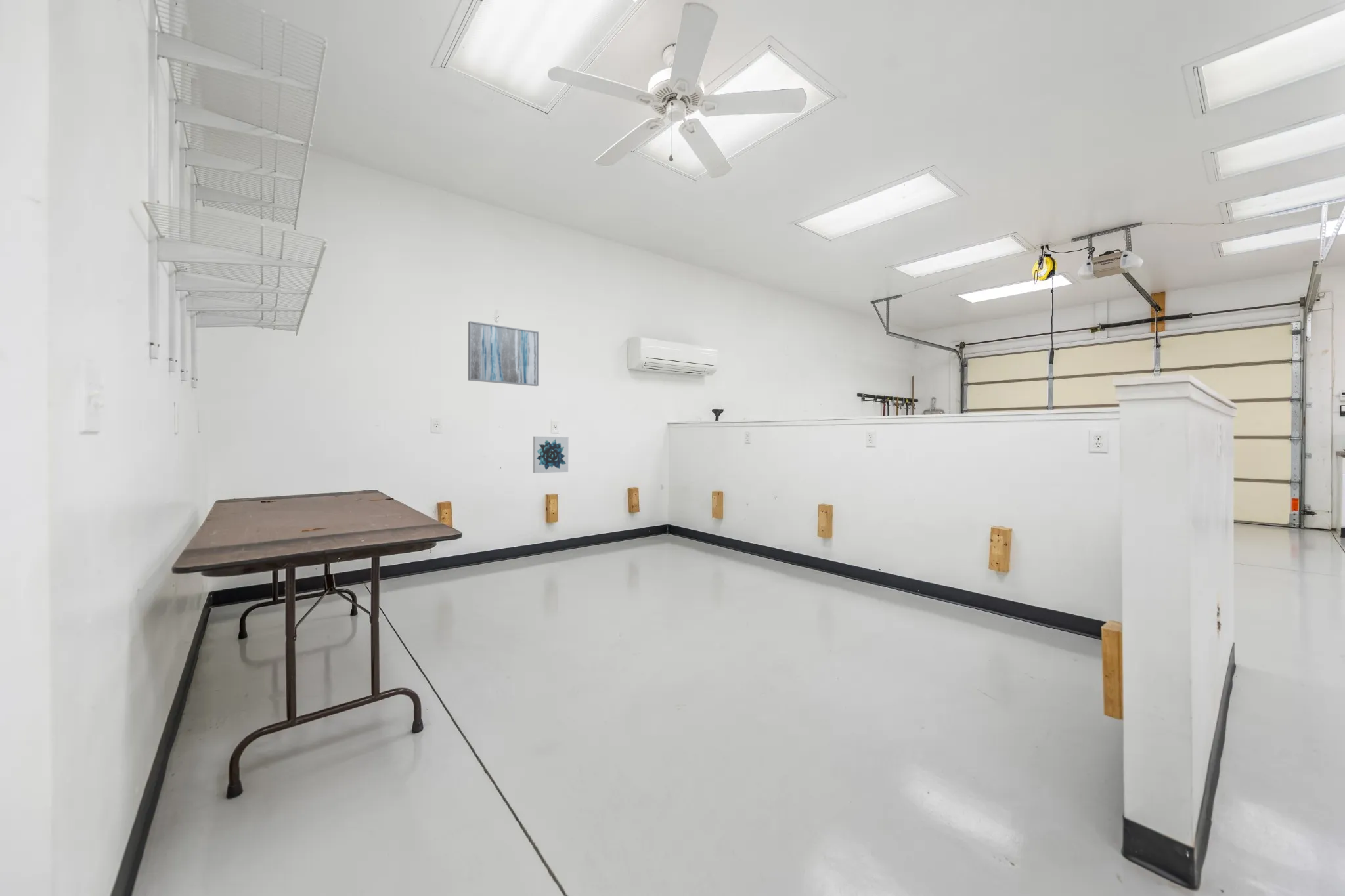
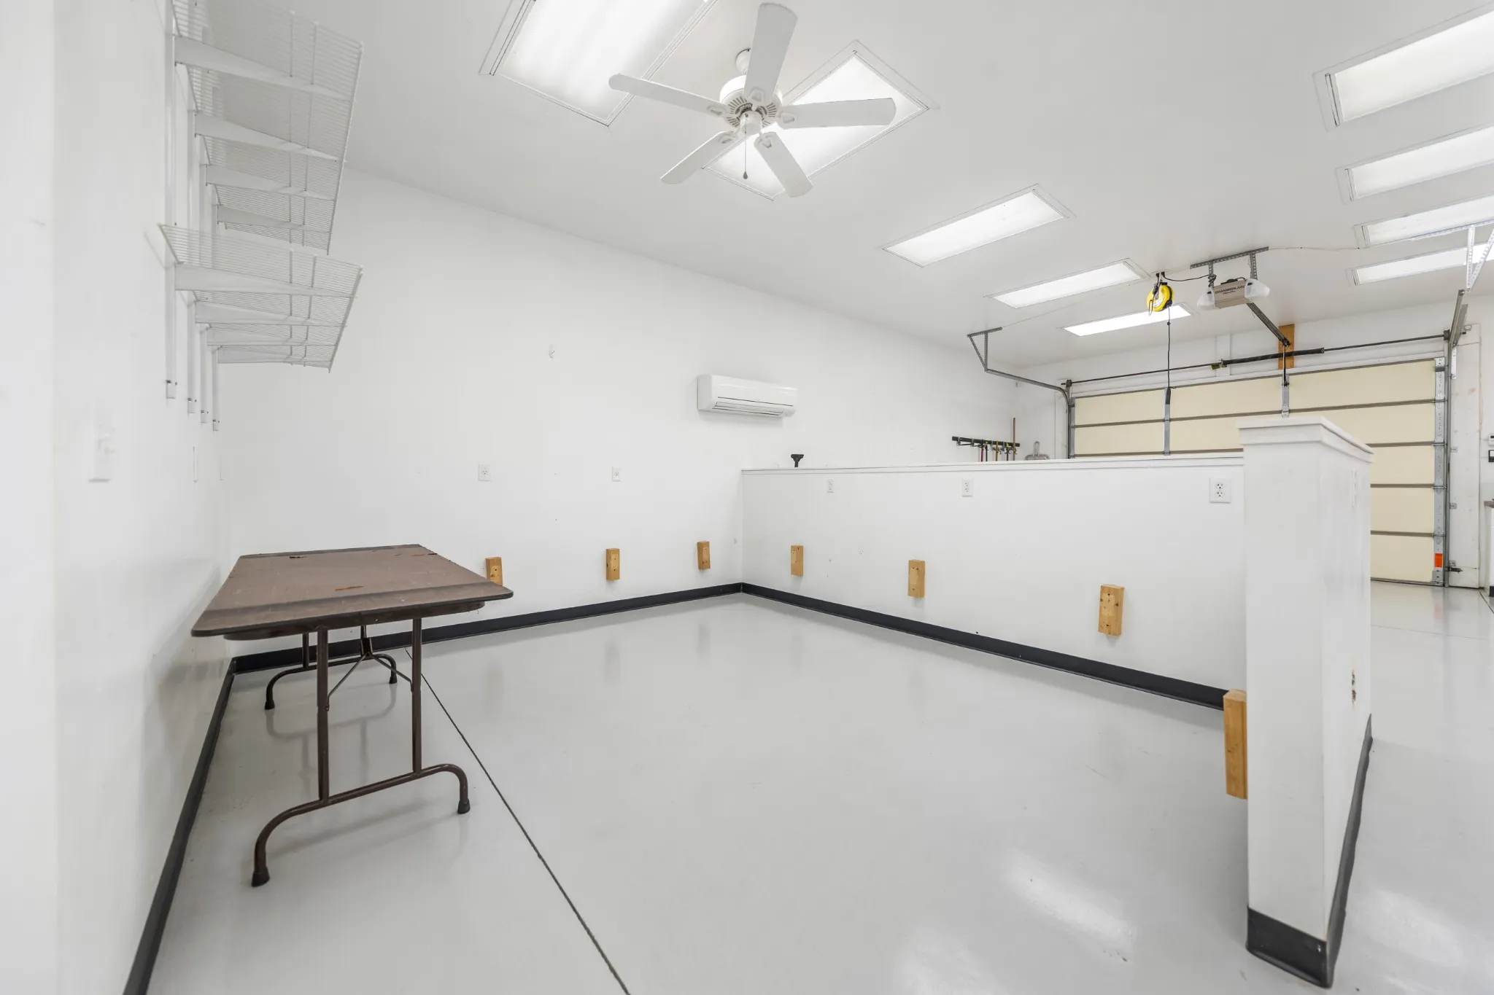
- wall art [533,436,569,473]
- wall art [468,320,539,387]
